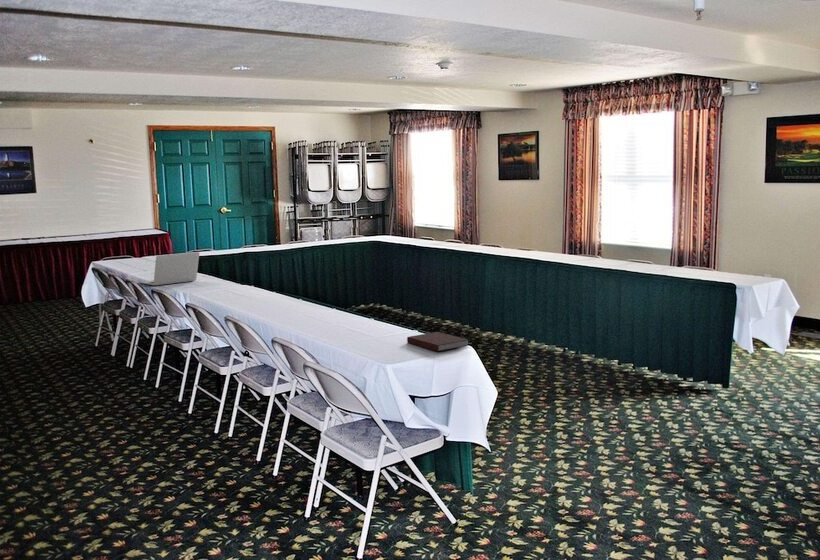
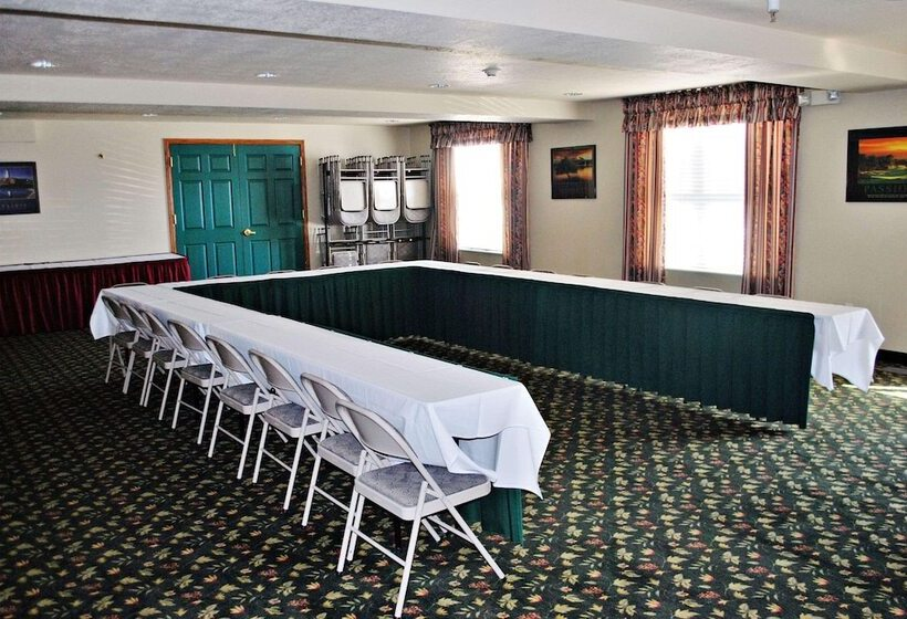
- notebook [406,331,469,352]
- laptop [139,251,200,286]
